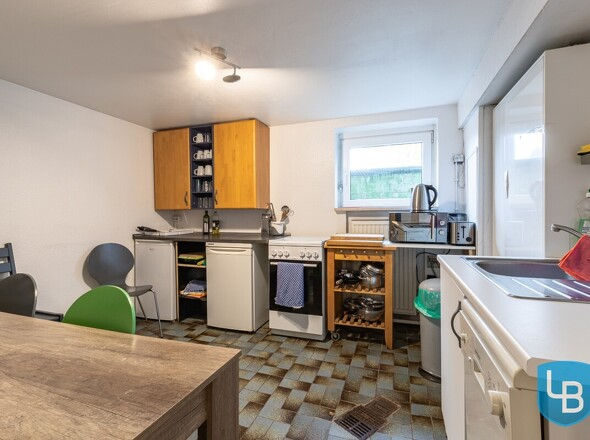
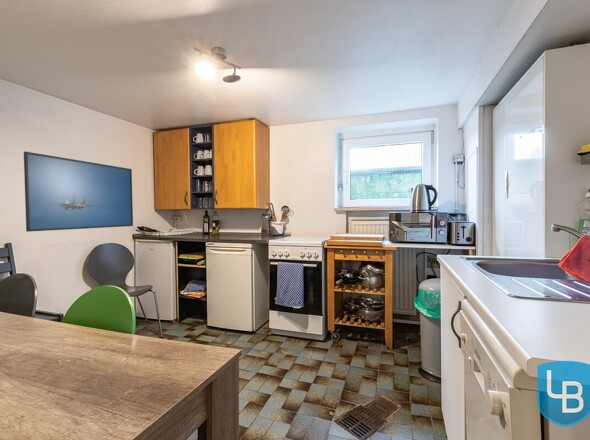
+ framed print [23,150,134,233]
